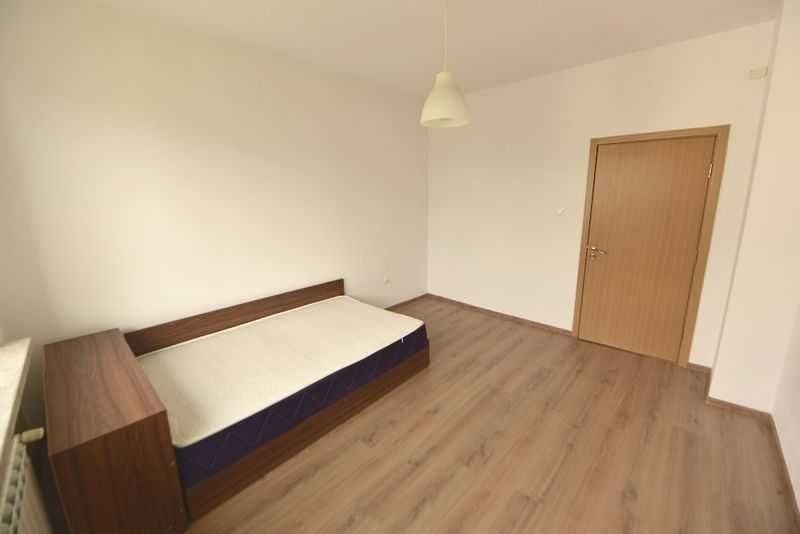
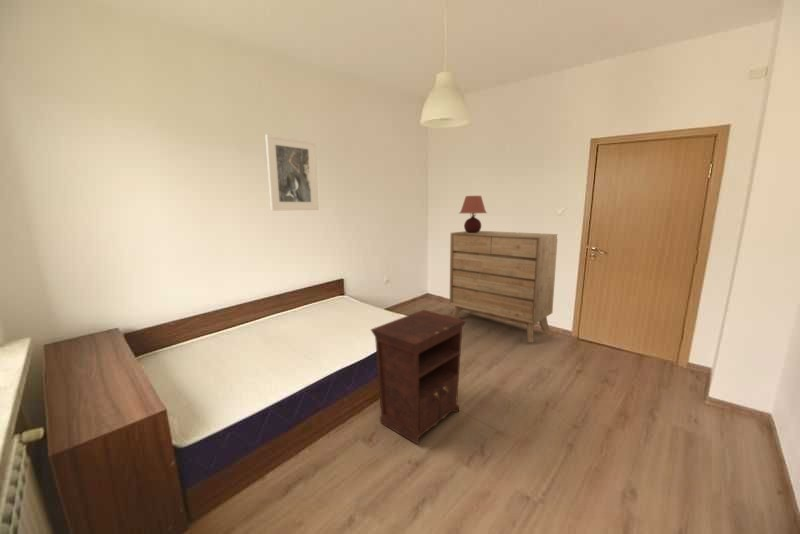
+ dresser [449,230,559,343]
+ table lamp [459,195,488,233]
+ nightstand [369,309,467,445]
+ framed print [264,133,320,212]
